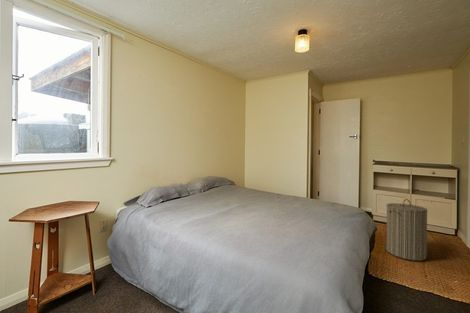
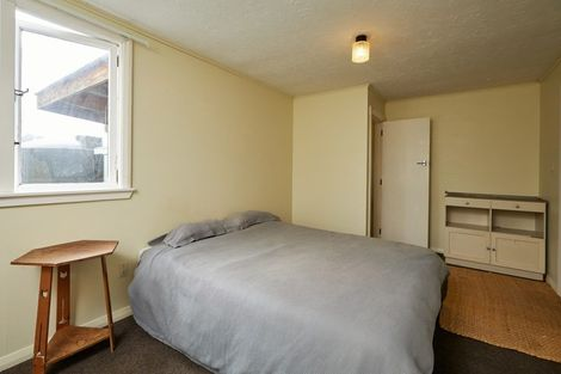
- laundry hamper [385,198,429,262]
